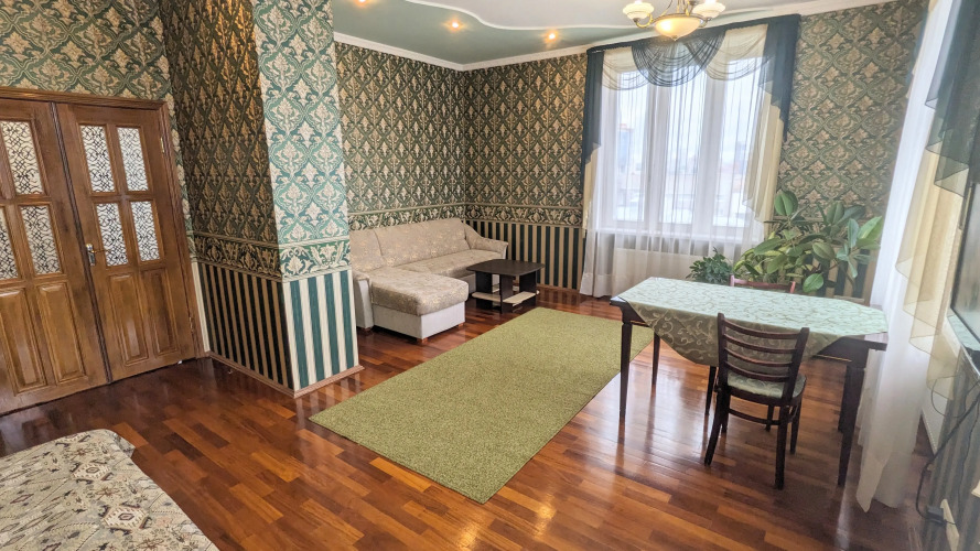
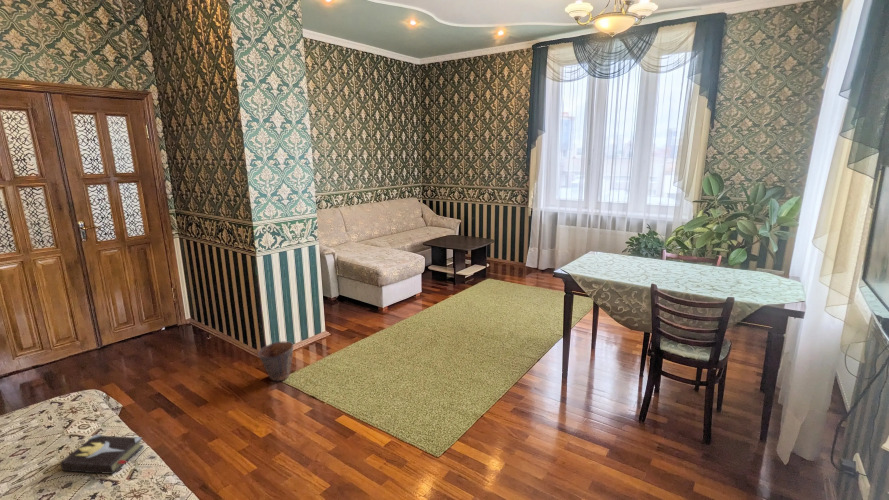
+ hardback book [59,434,145,475]
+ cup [257,340,294,382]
